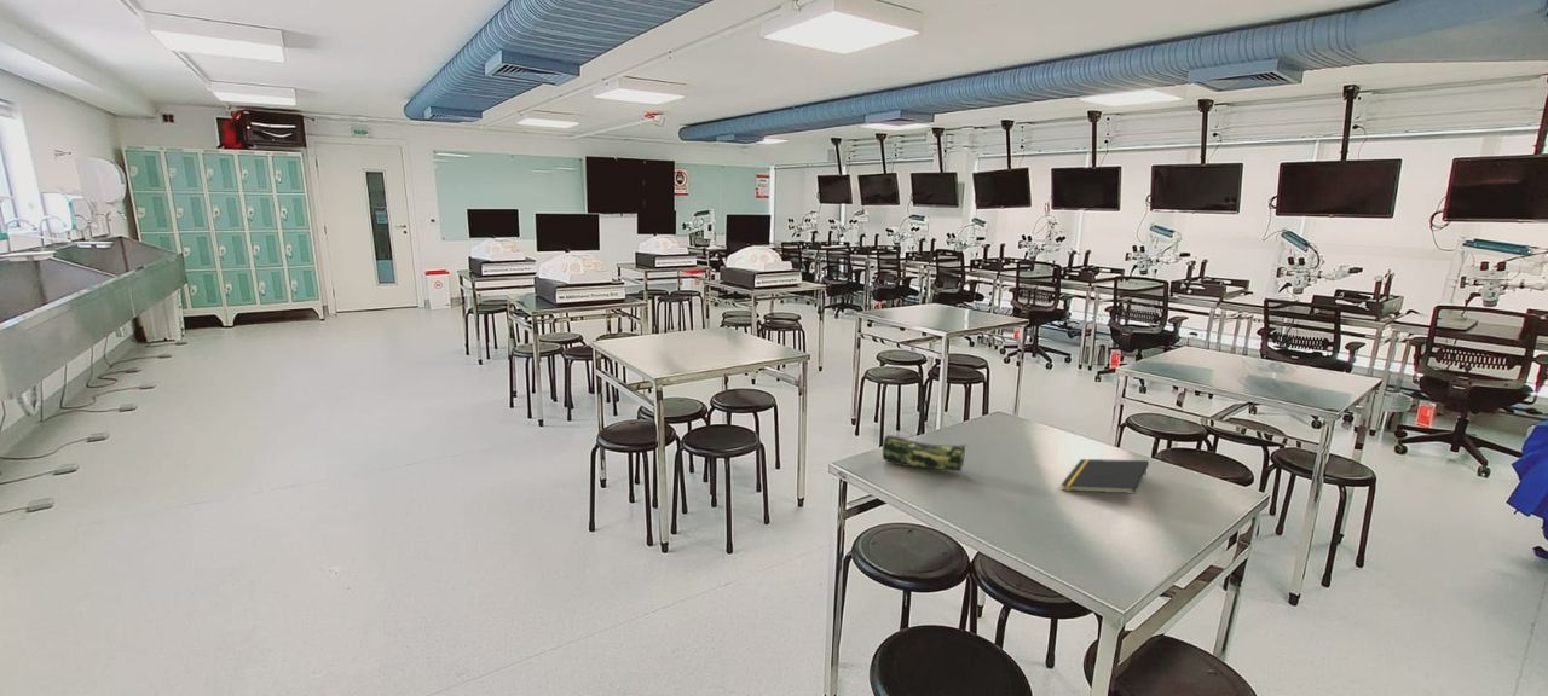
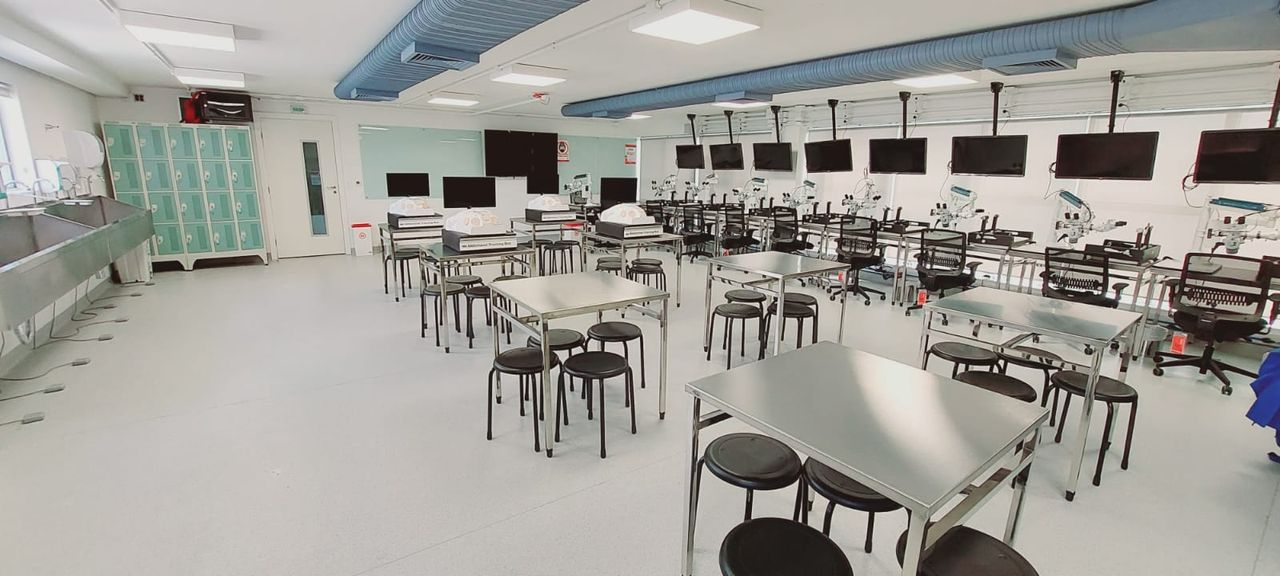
- notepad [1059,458,1150,495]
- pencil case [882,434,970,472]
